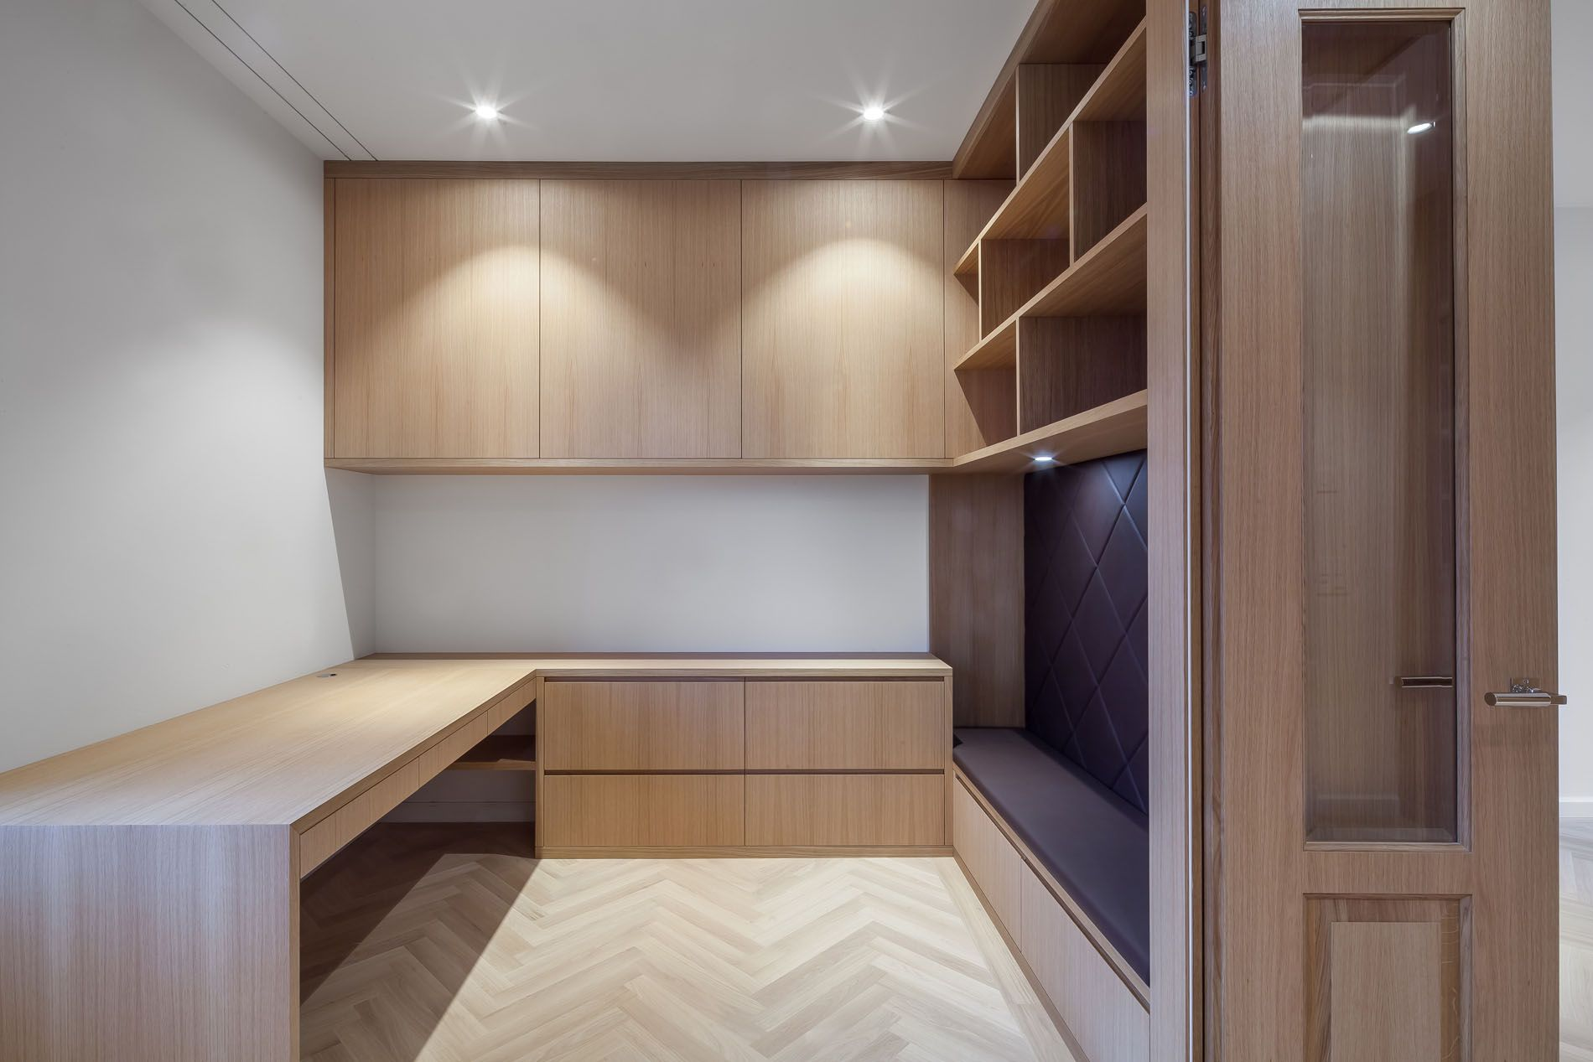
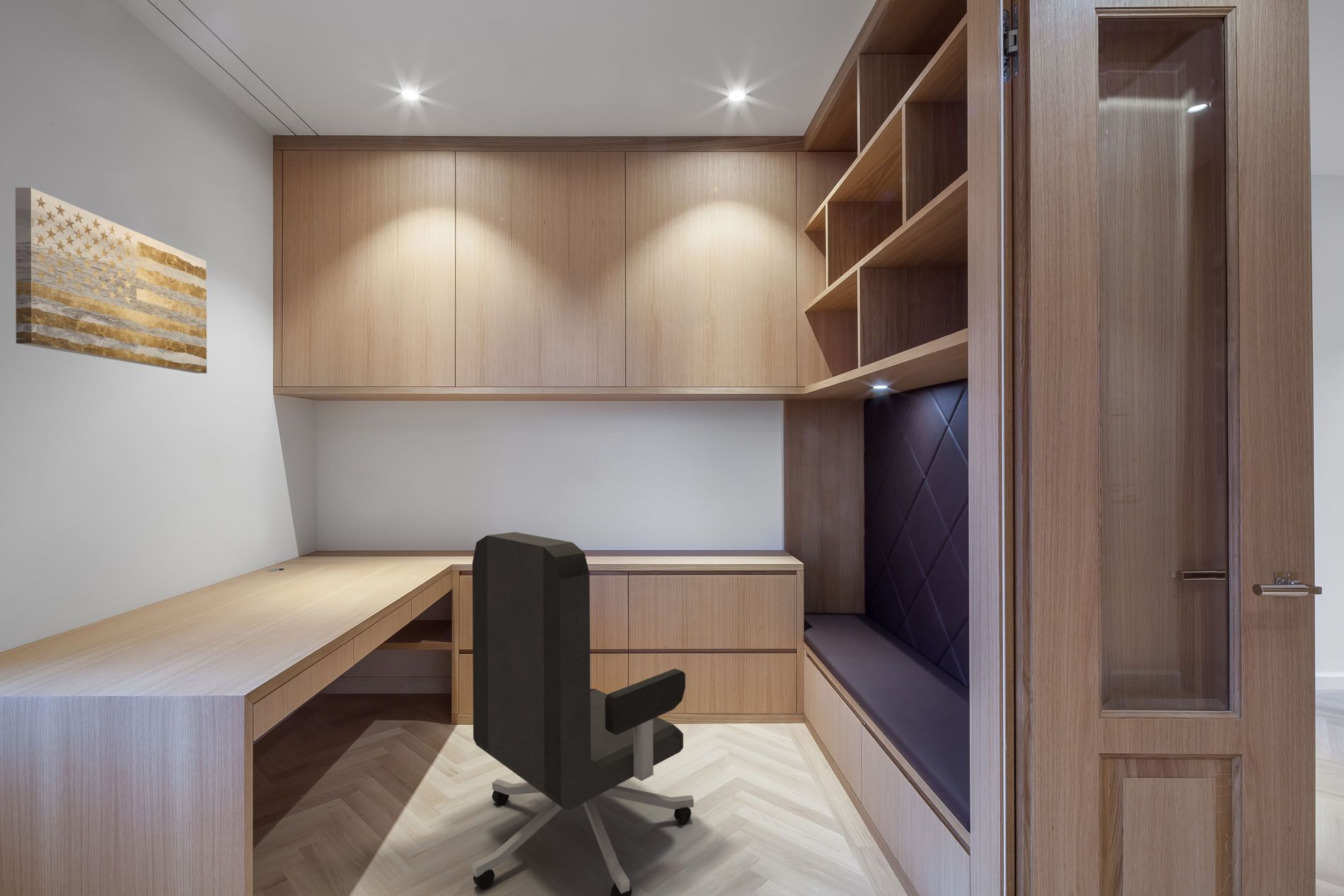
+ wall art [15,187,207,374]
+ office chair [471,531,695,896]
